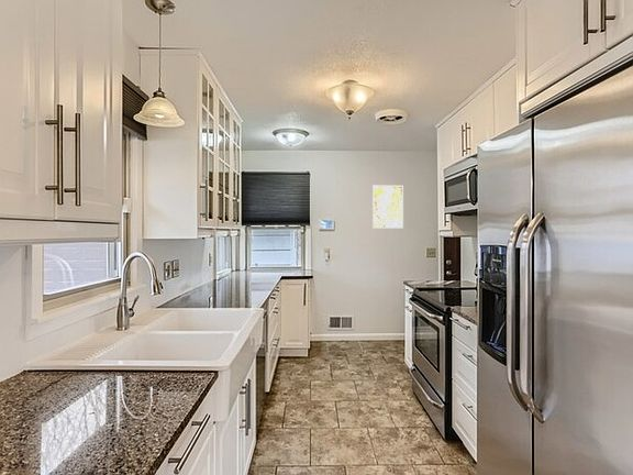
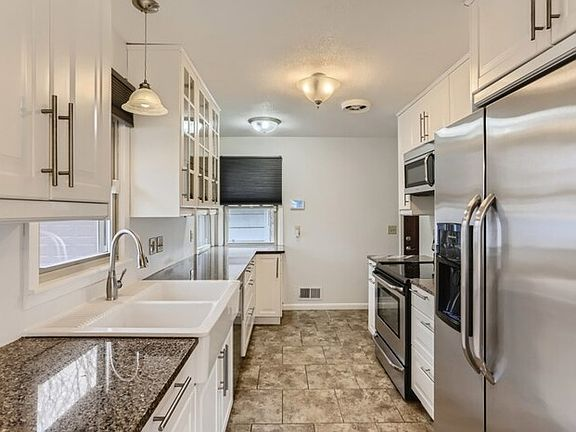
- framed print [371,185,404,230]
